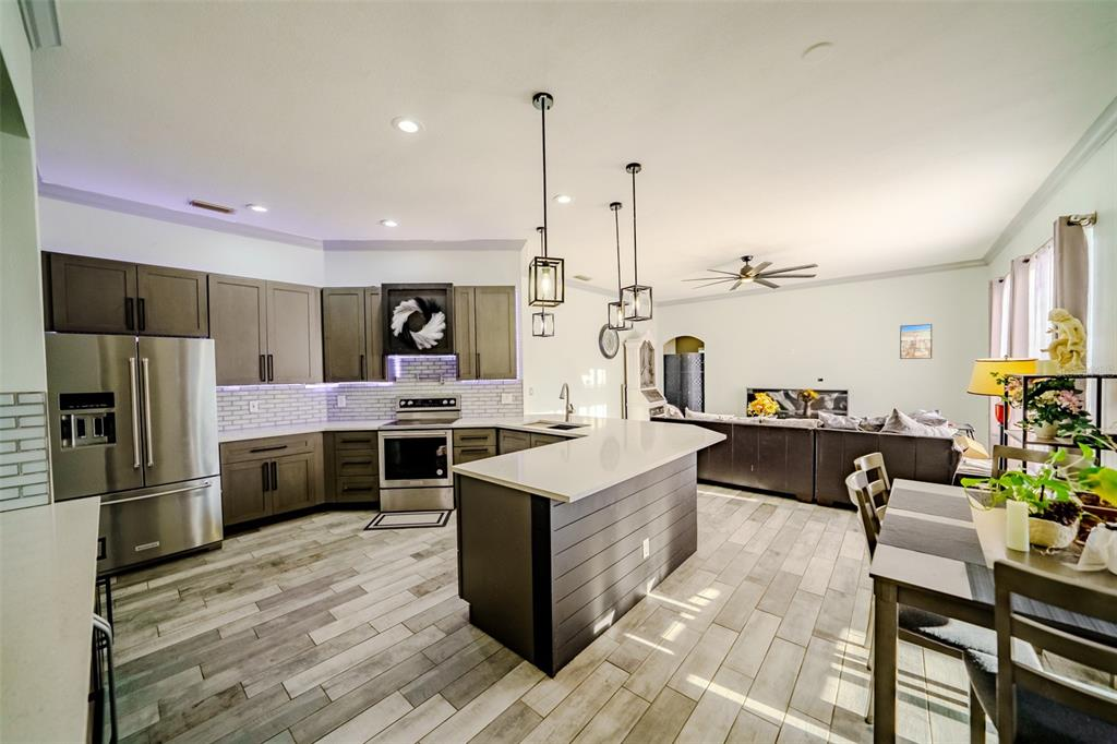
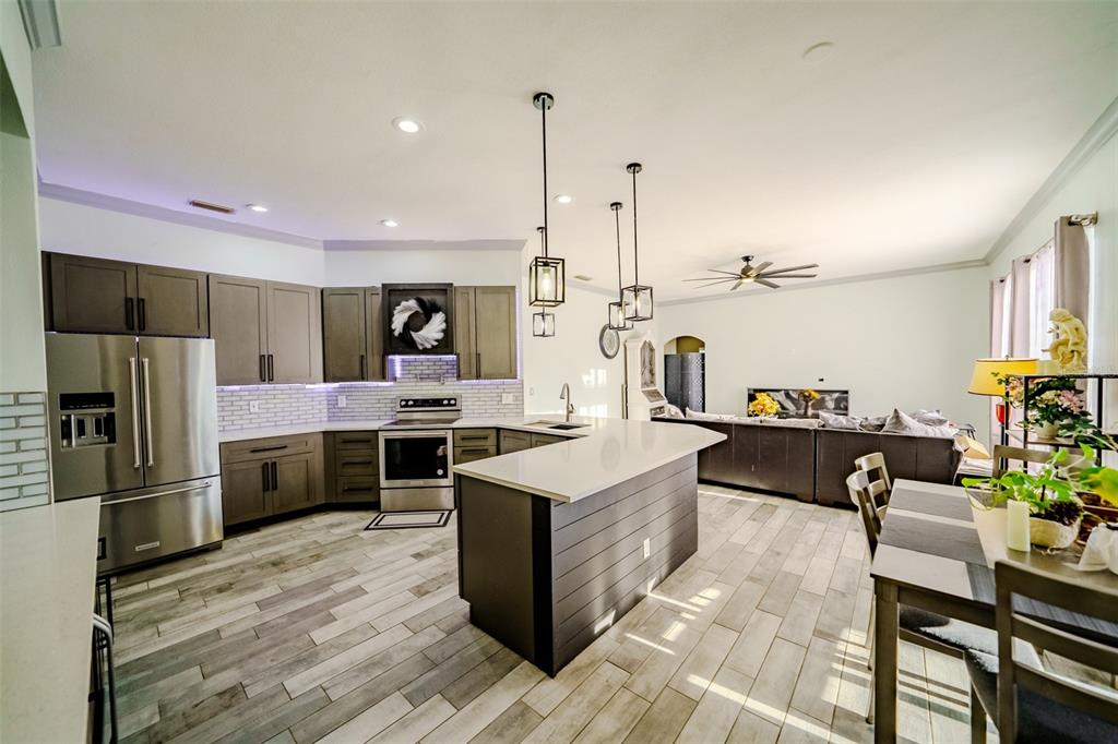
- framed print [899,323,934,360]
